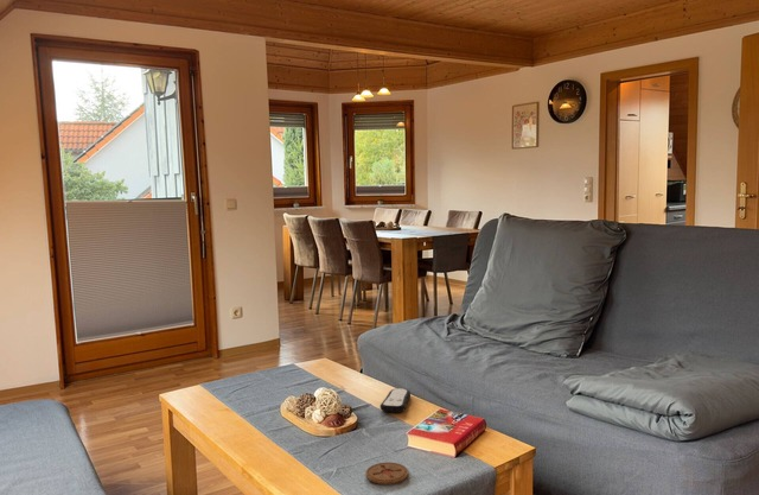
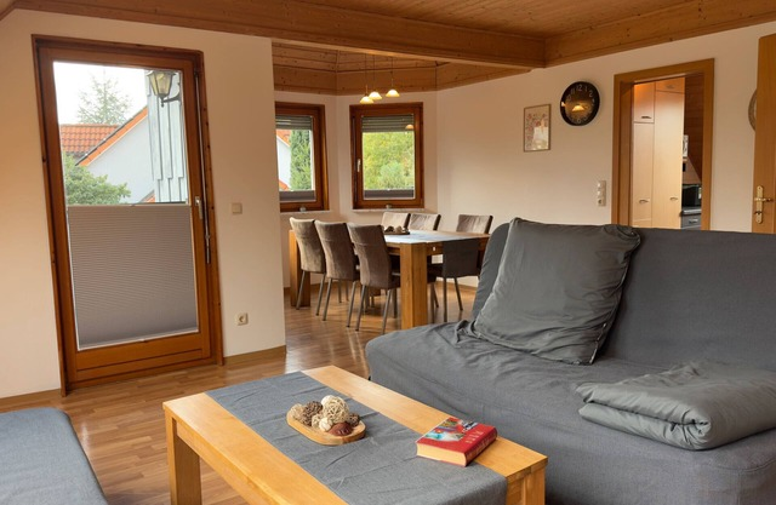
- coaster [364,462,409,486]
- remote control [380,387,412,413]
